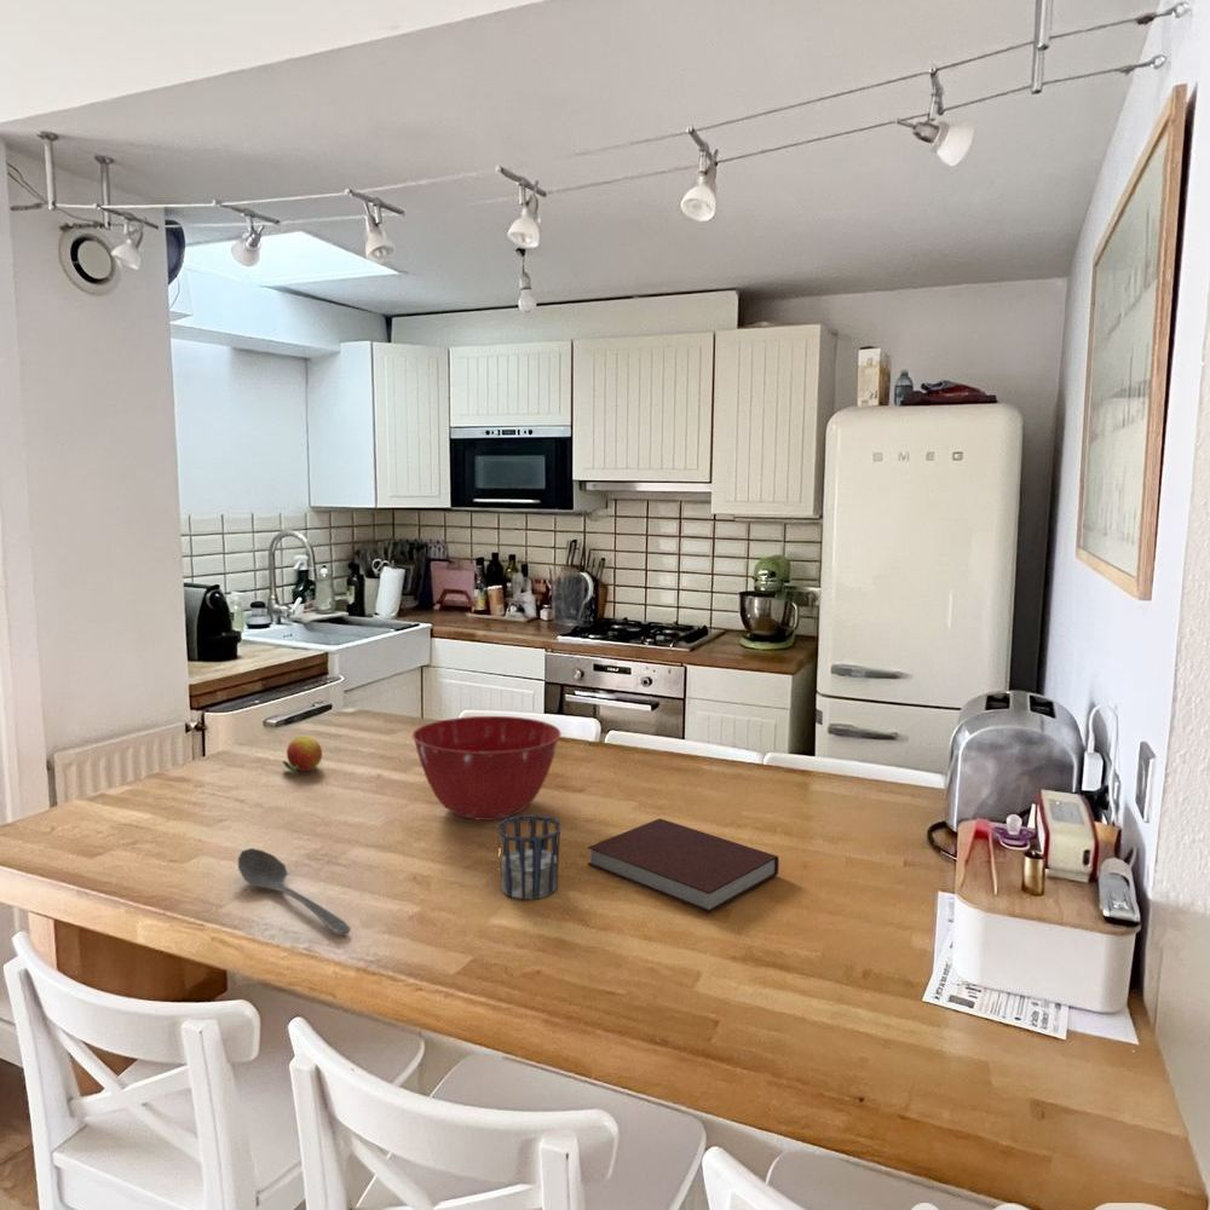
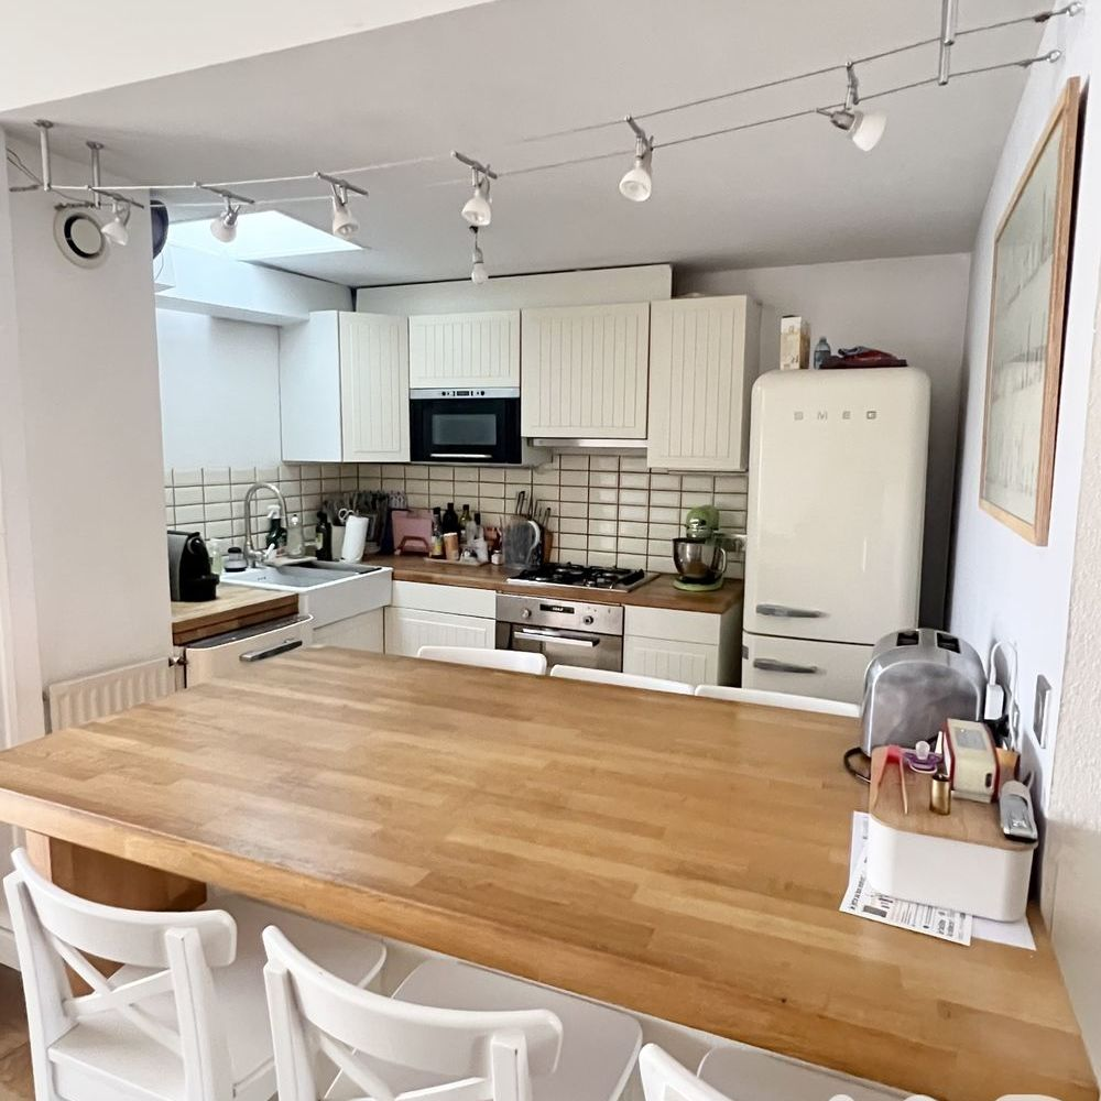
- fruit [282,734,323,773]
- cup [496,813,561,900]
- mixing bowl [411,715,563,822]
- notebook [587,817,780,914]
- stirrer [237,847,352,937]
